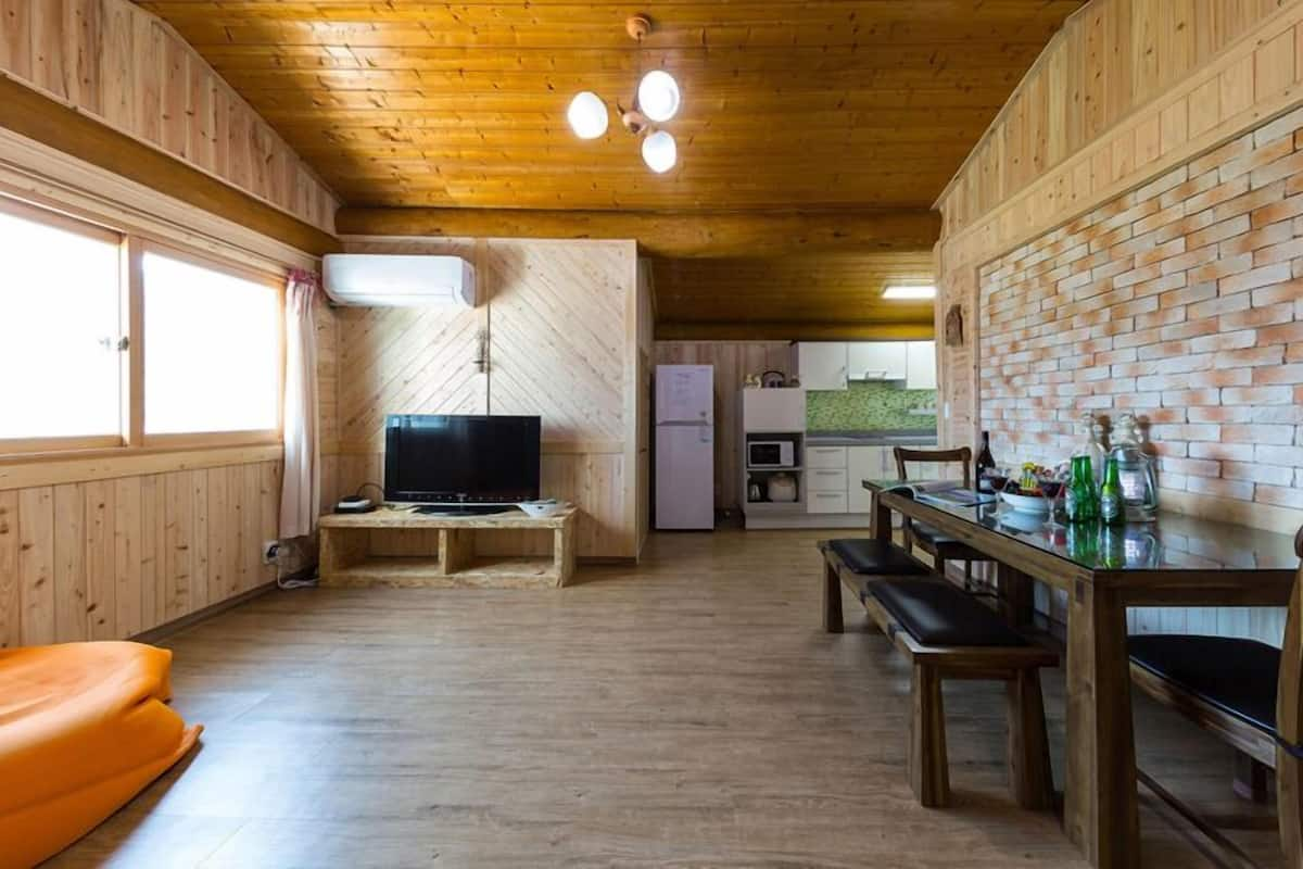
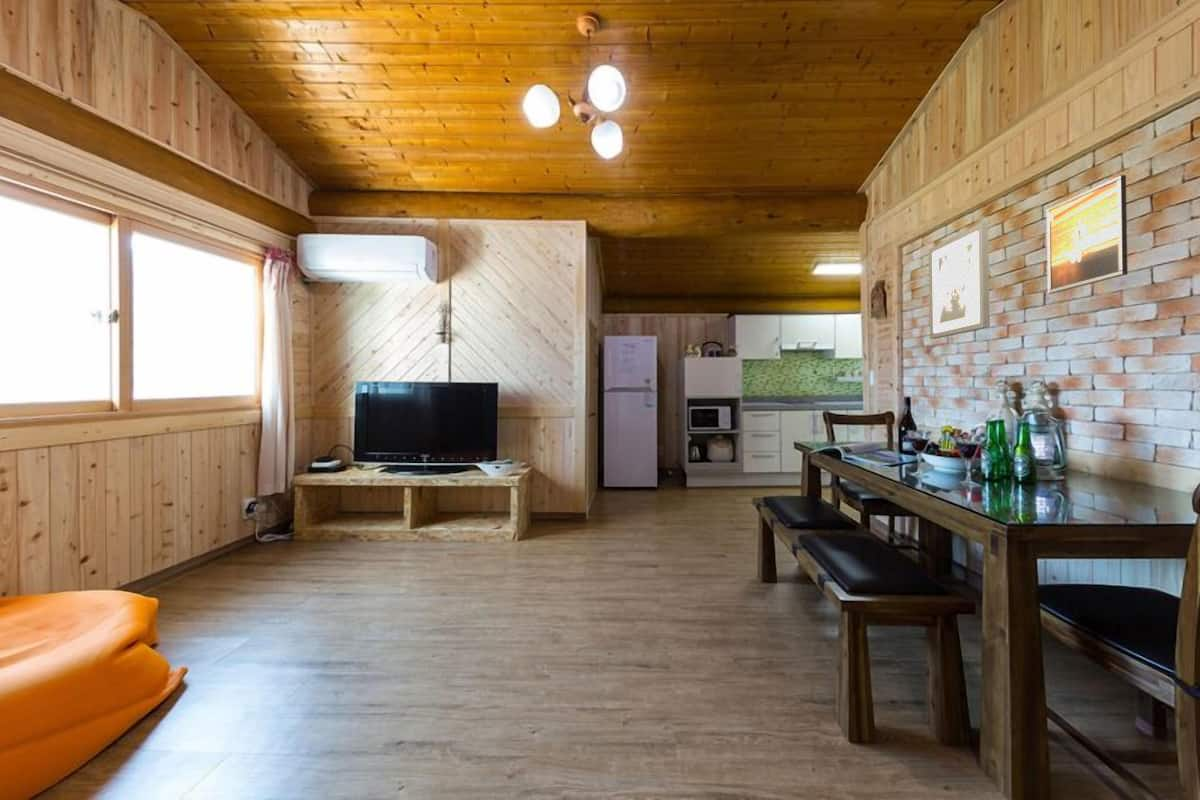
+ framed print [1046,174,1129,295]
+ wall art [928,221,991,340]
